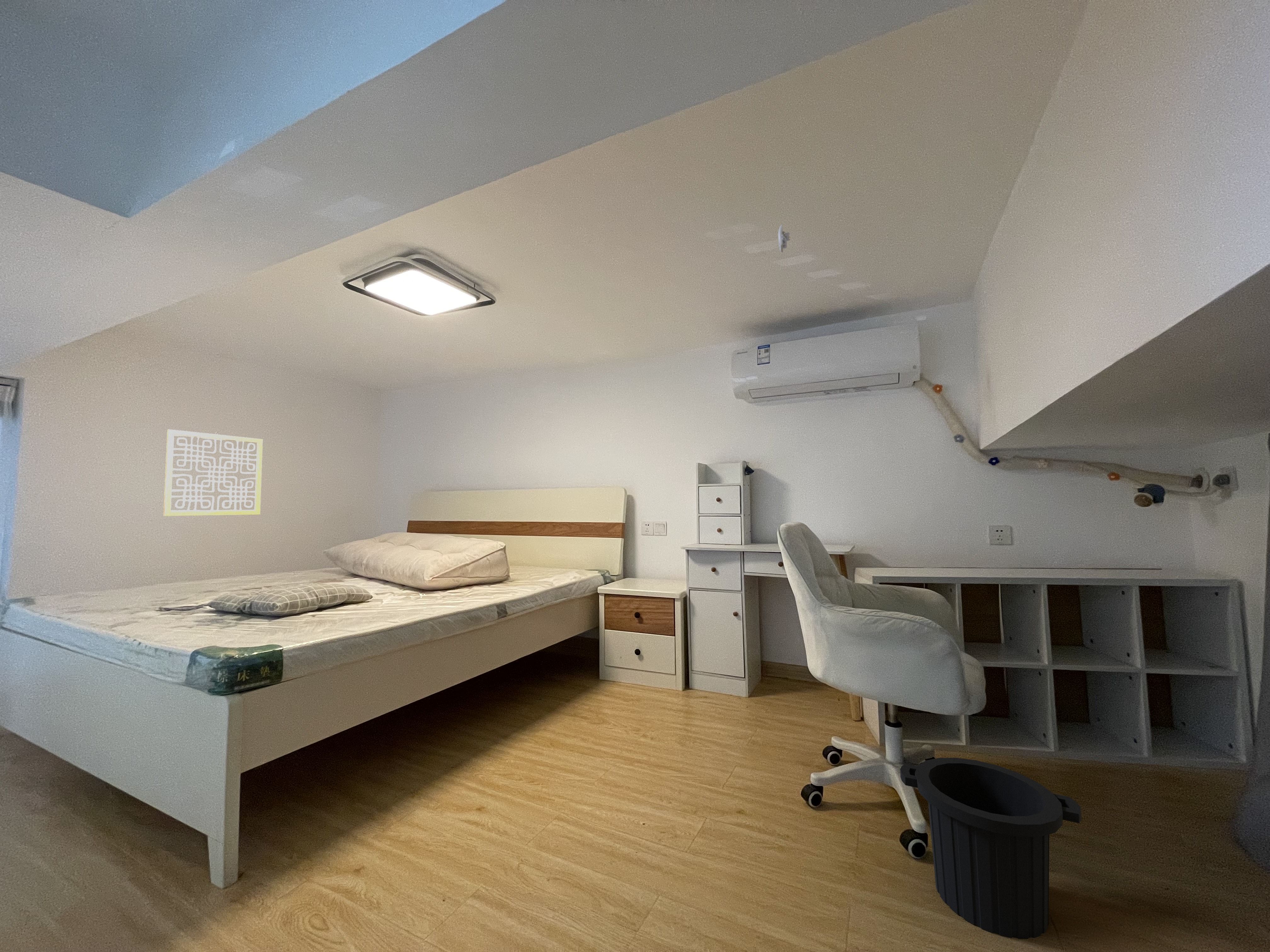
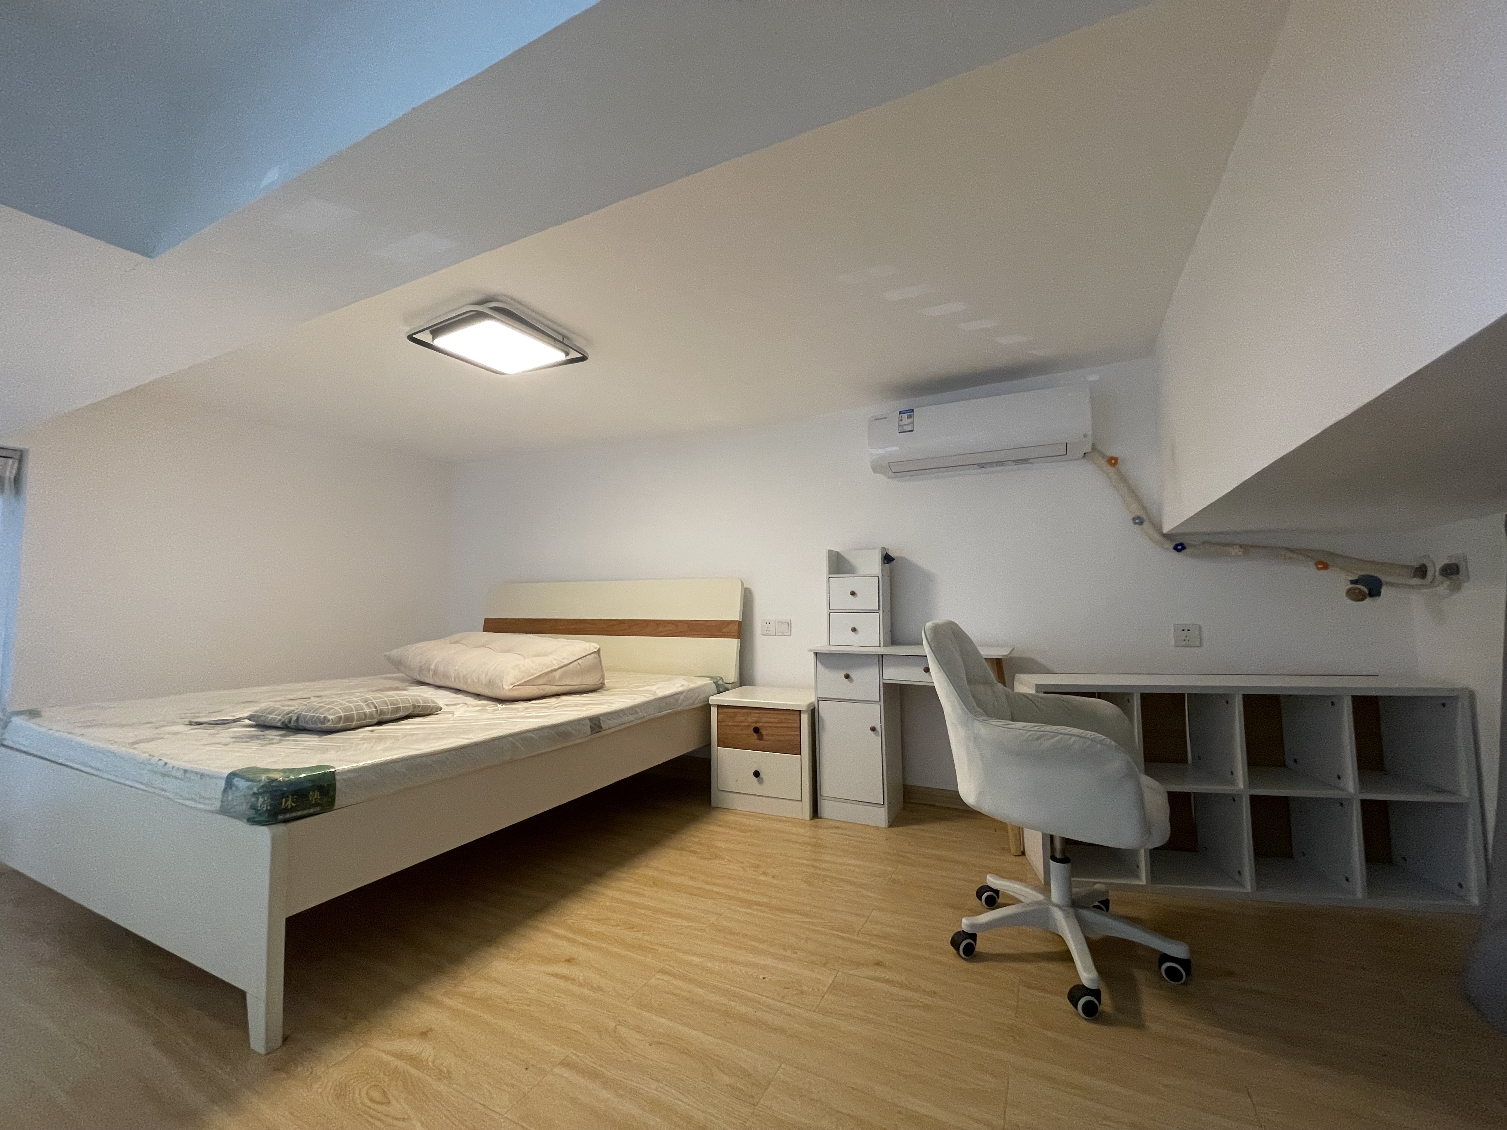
- trash can [900,757,1082,939]
- wall art [163,429,263,516]
- smoke detector [778,224,791,253]
